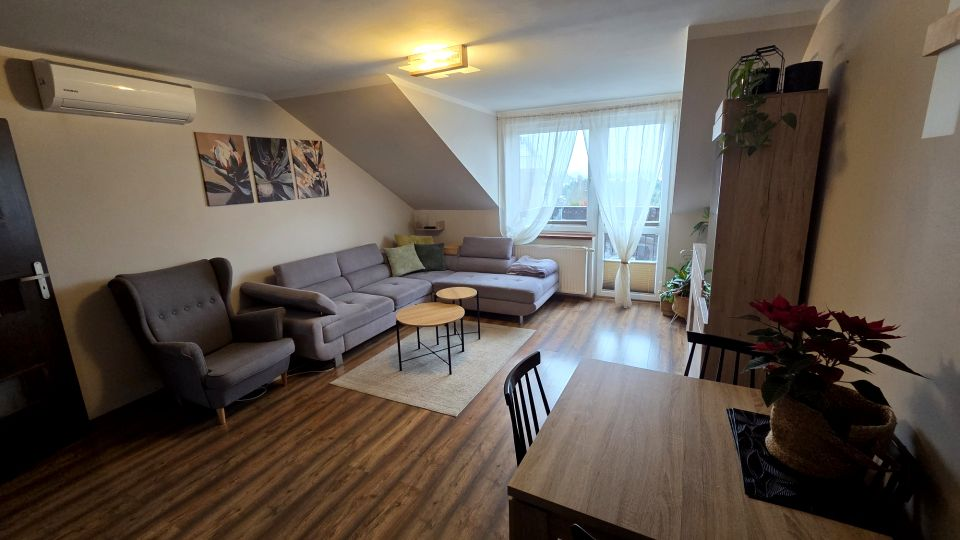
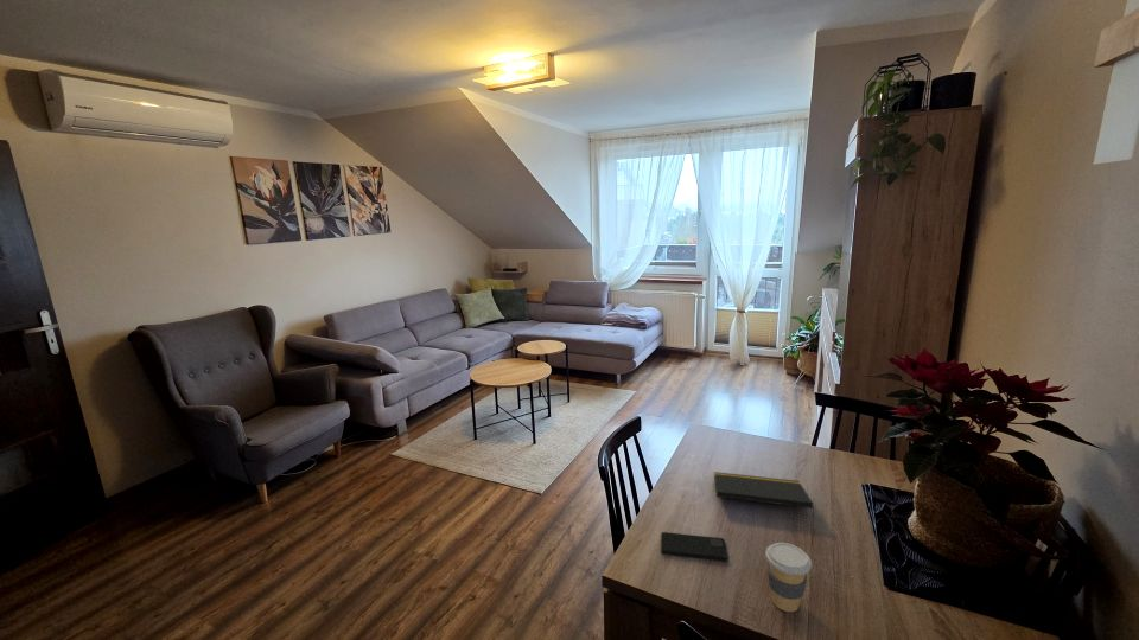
+ coffee cup [764,542,813,613]
+ smartphone [661,531,730,562]
+ notepad [713,471,816,521]
